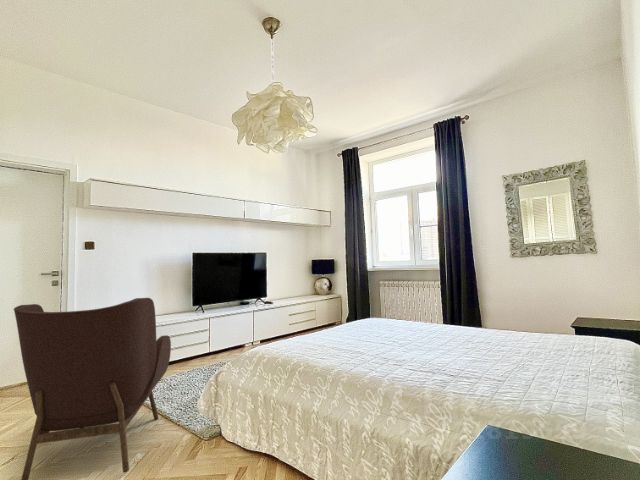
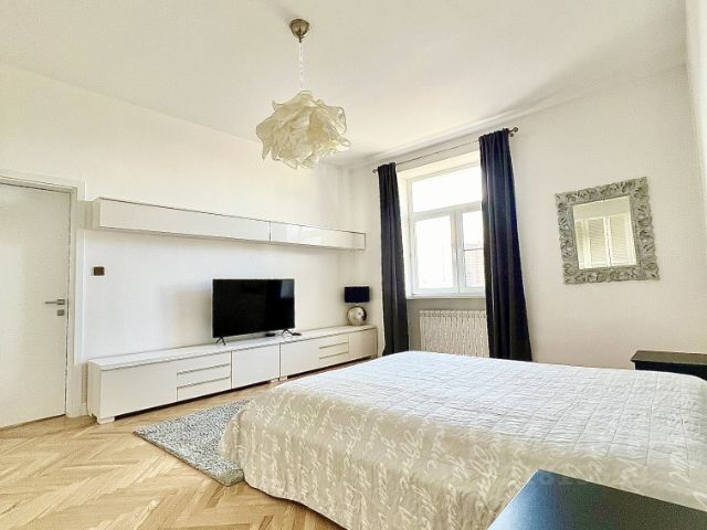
- armchair [13,297,172,480]
